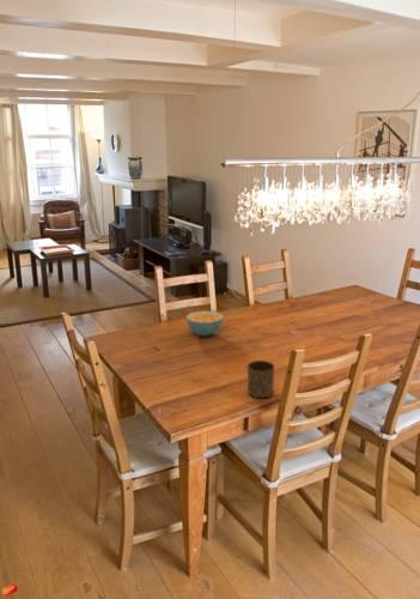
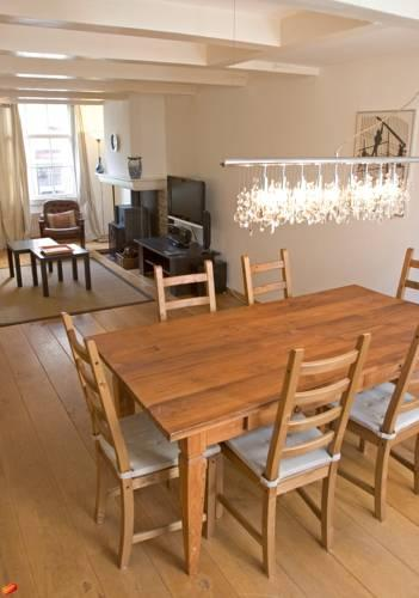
- cup [246,359,275,399]
- cereal bowl [185,310,225,337]
